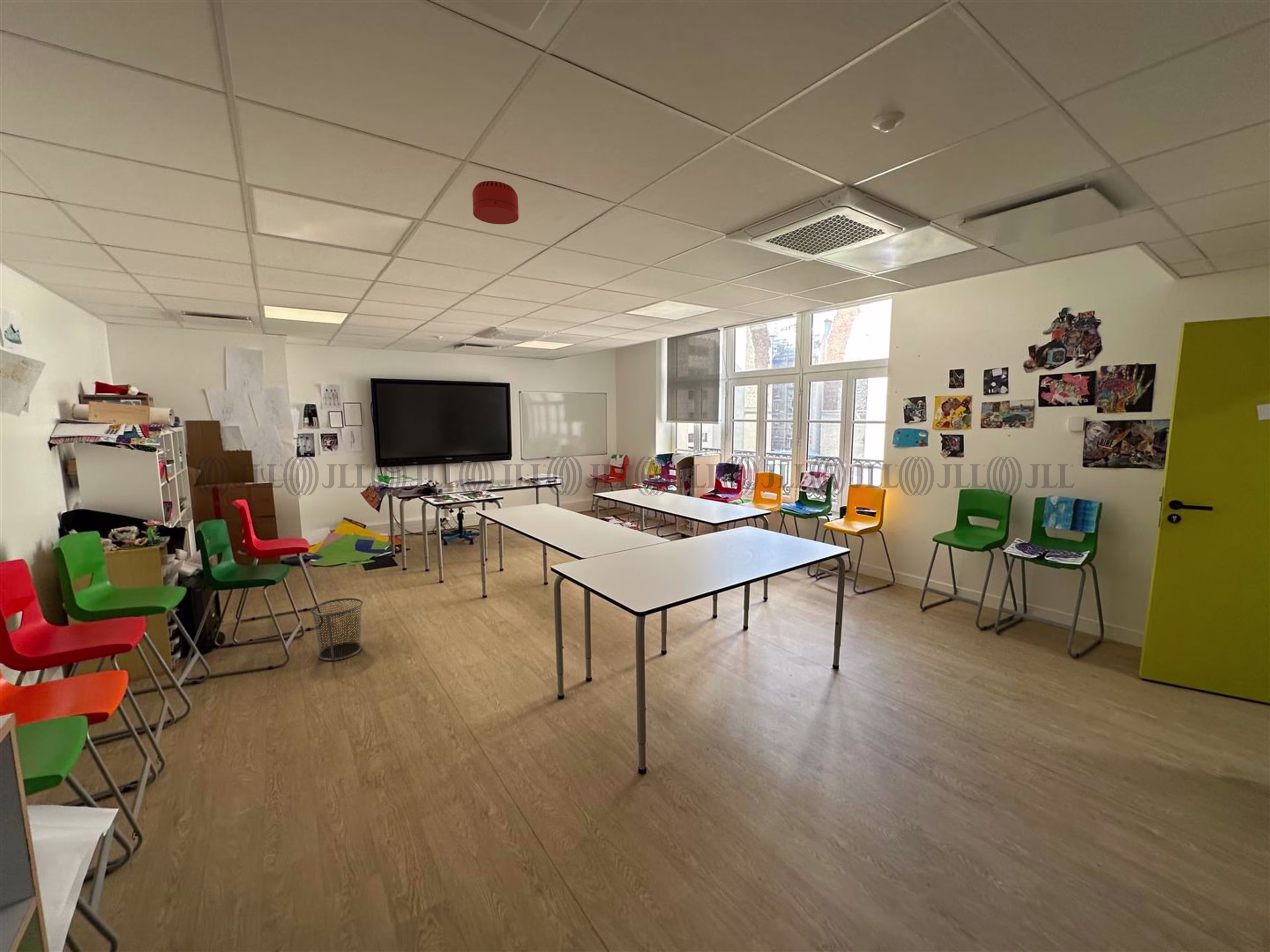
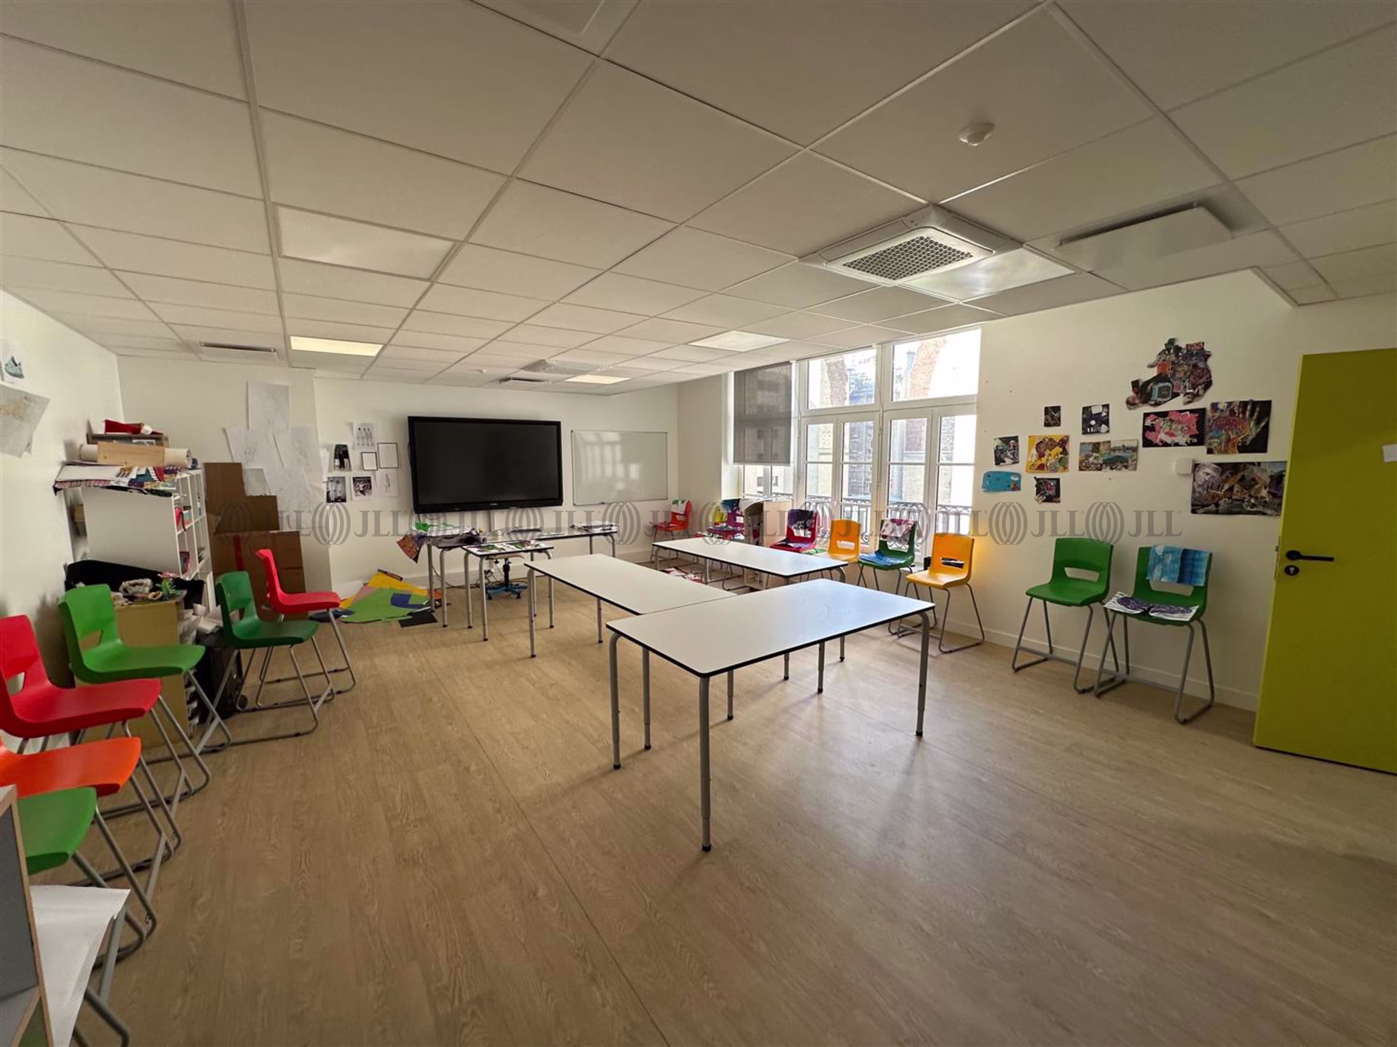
- smoke detector [472,180,519,225]
- waste bin [310,598,363,661]
